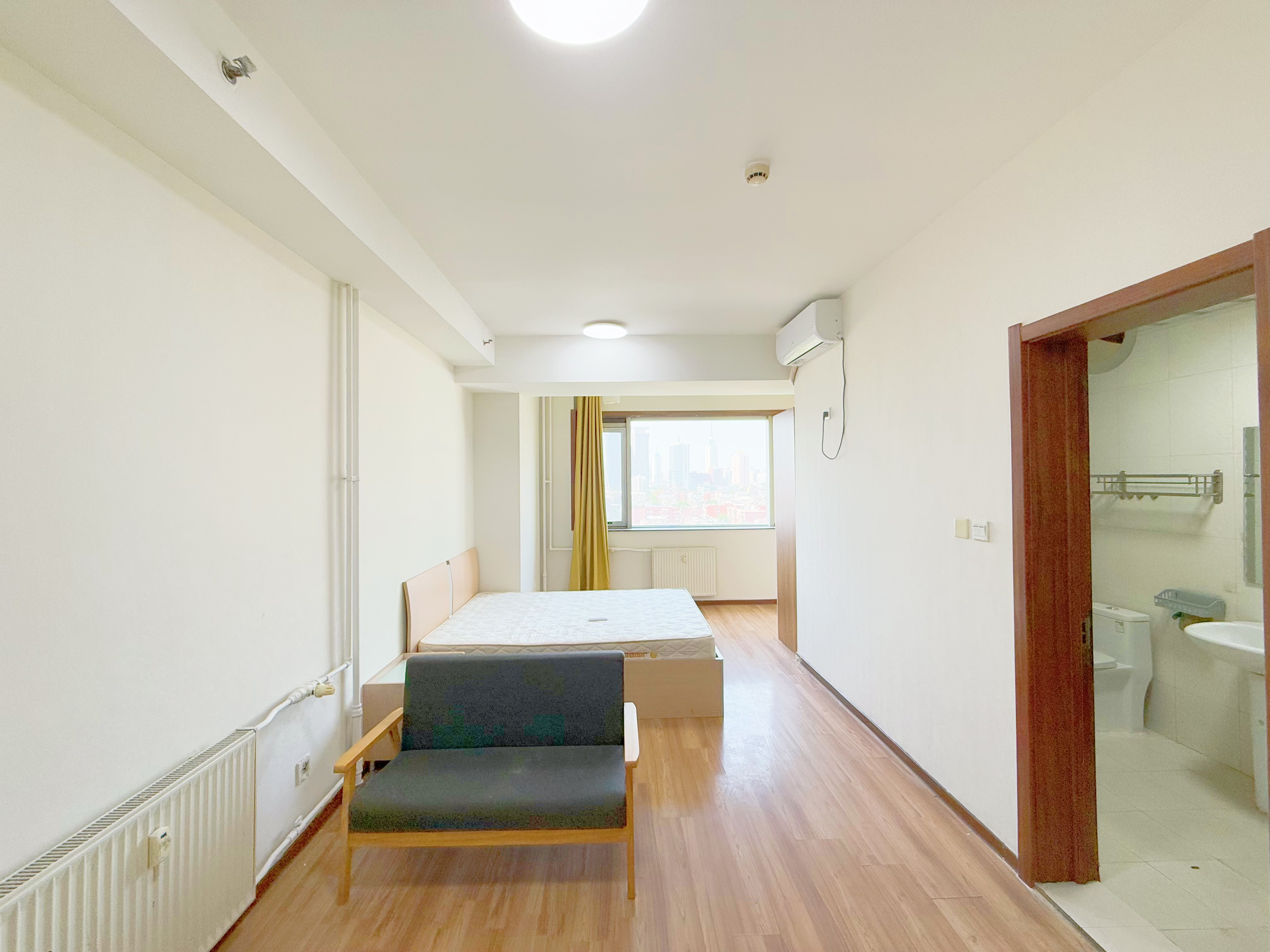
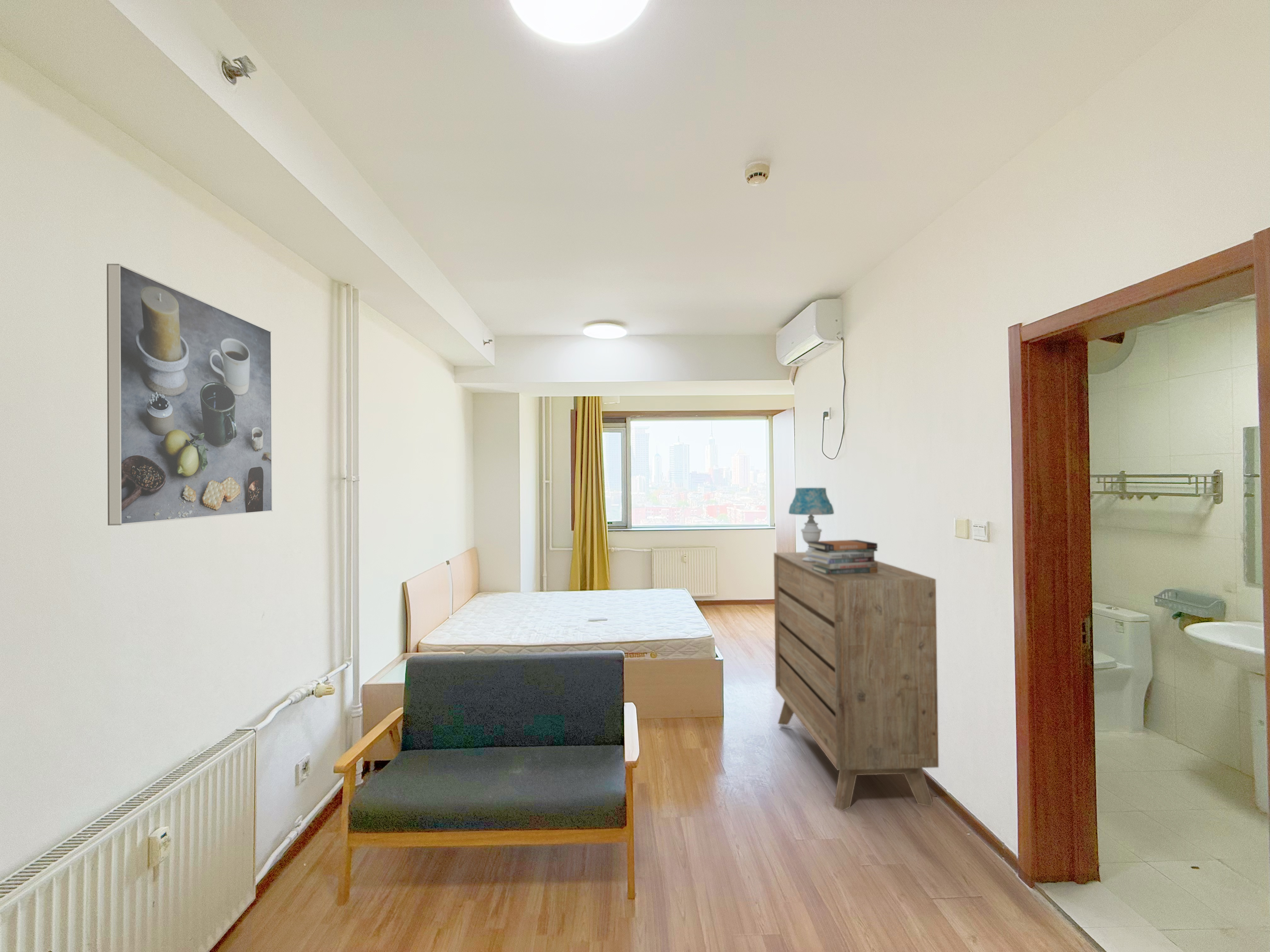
+ dresser [774,552,939,811]
+ table lamp [788,487,834,562]
+ book stack [807,539,878,575]
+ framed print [106,264,273,526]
